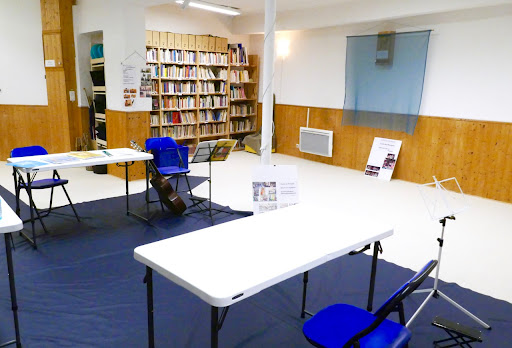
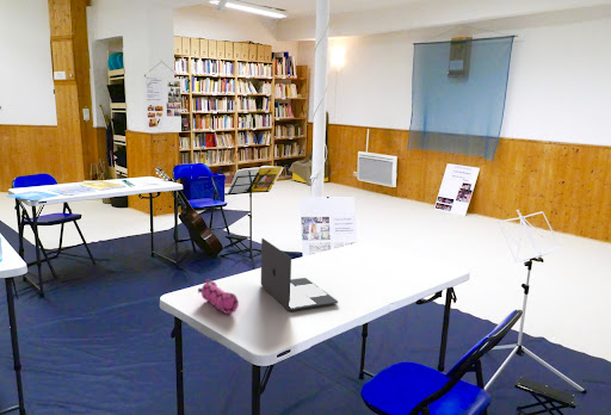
+ pencil case [197,278,240,315]
+ laptop [260,237,339,311]
